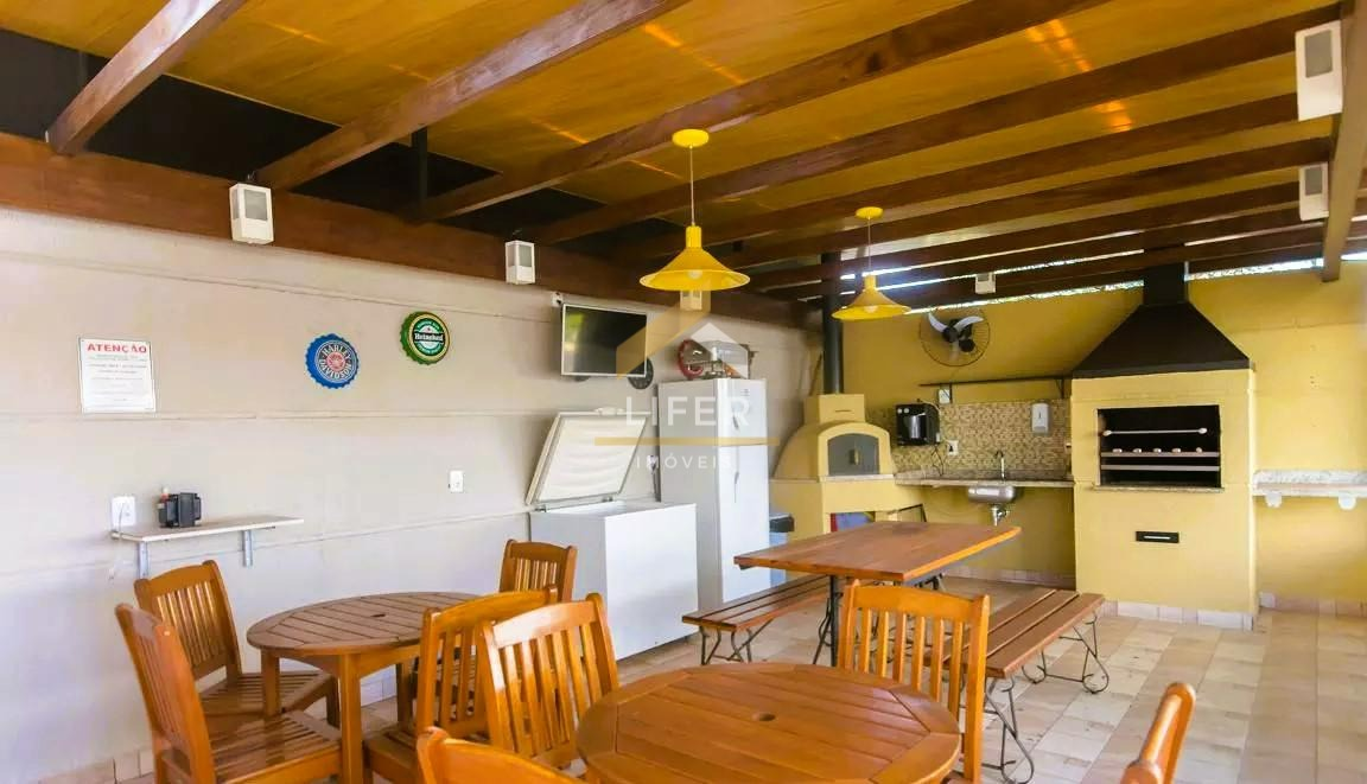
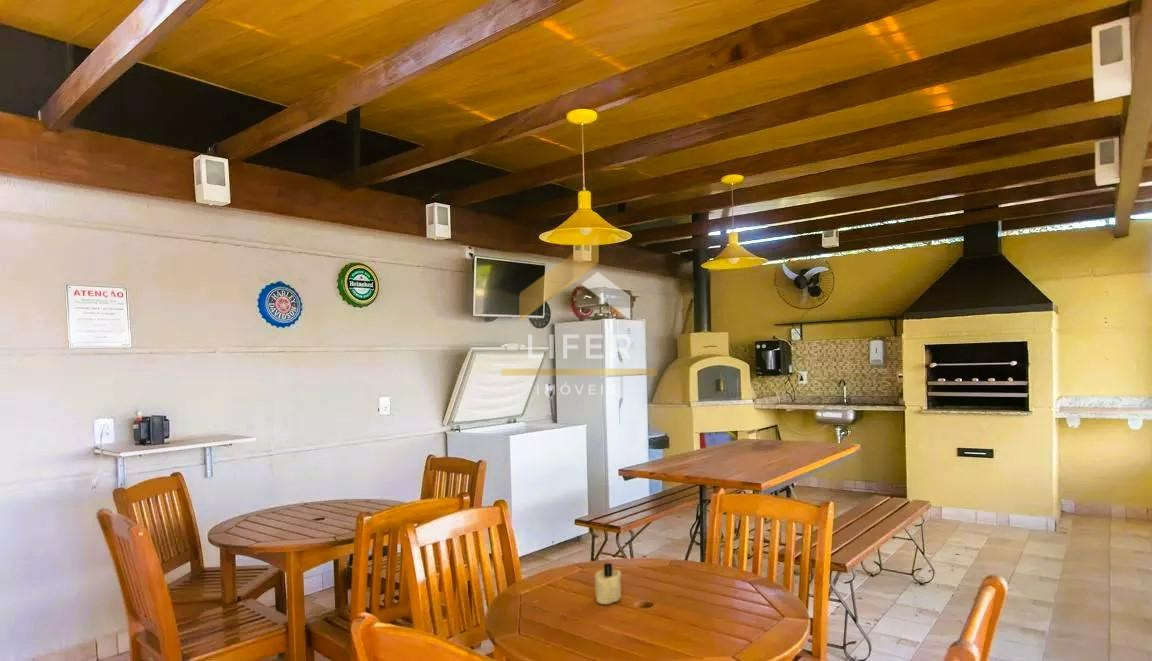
+ candle [593,562,622,605]
